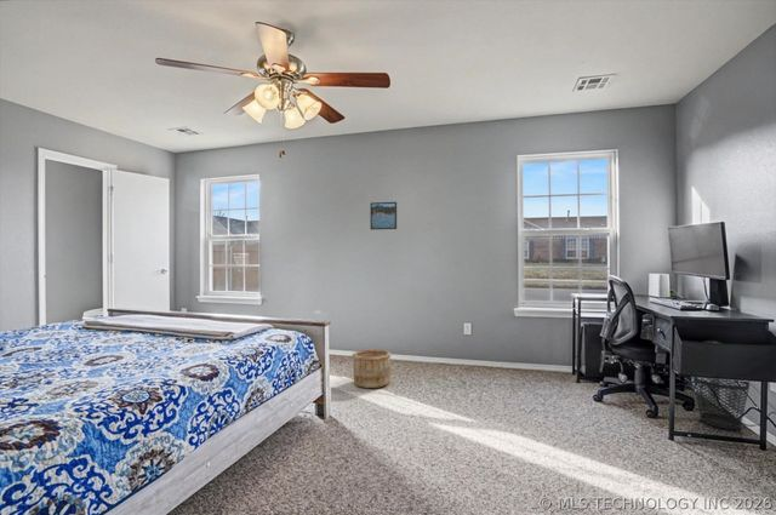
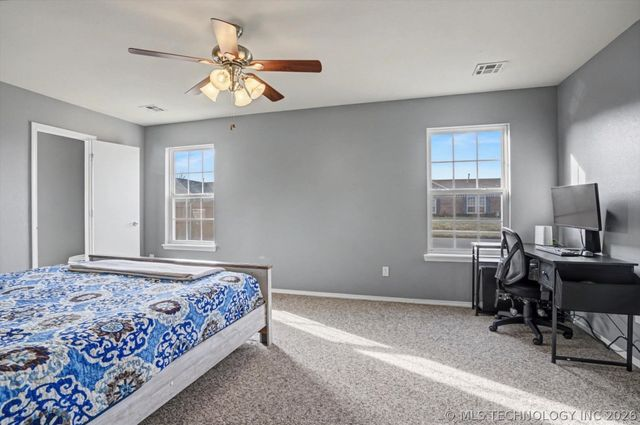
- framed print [370,201,398,231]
- wooden bucket [350,348,393,389]
- wastebasket [692,376,751,430]
